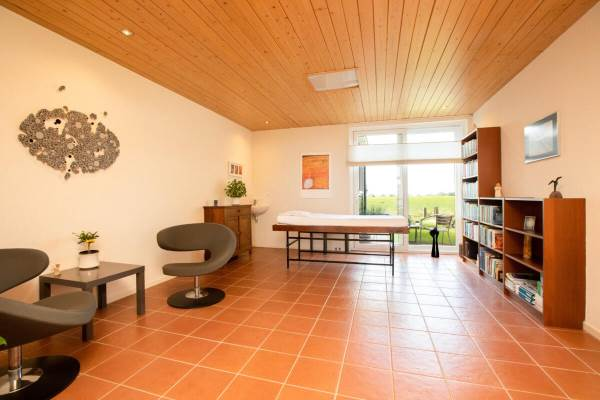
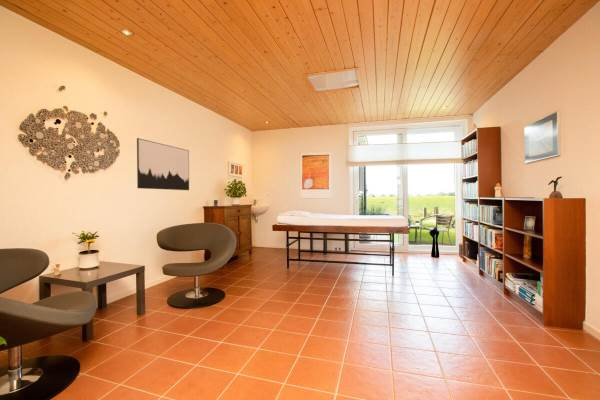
+ wall art [136,137,190,191]
